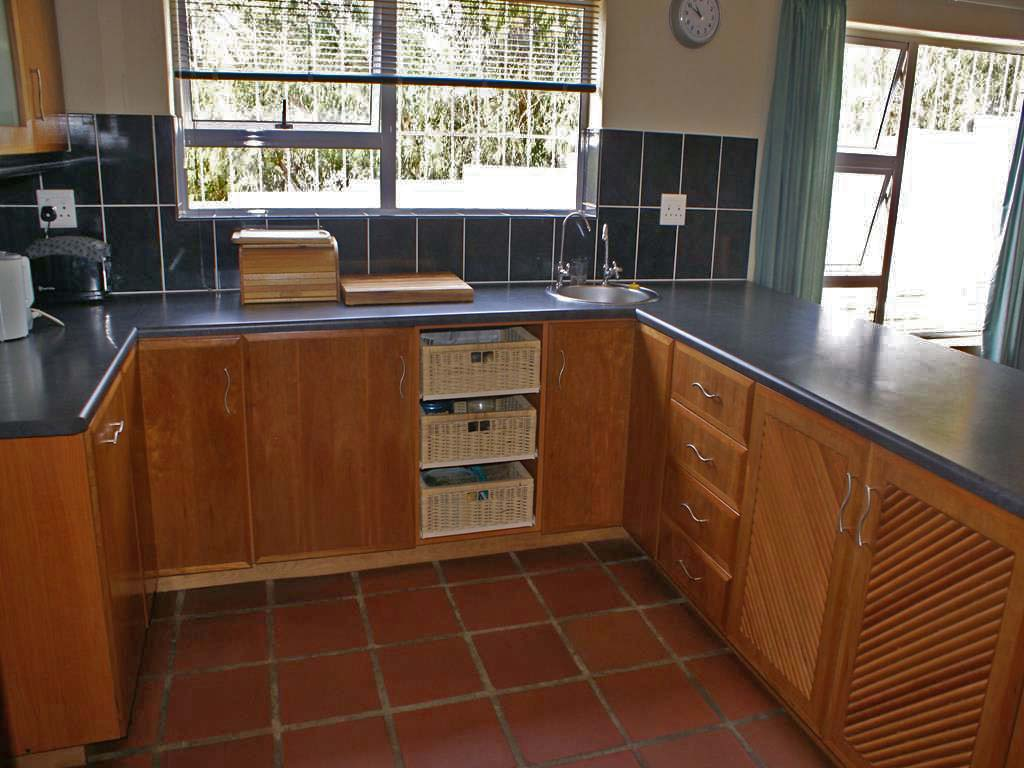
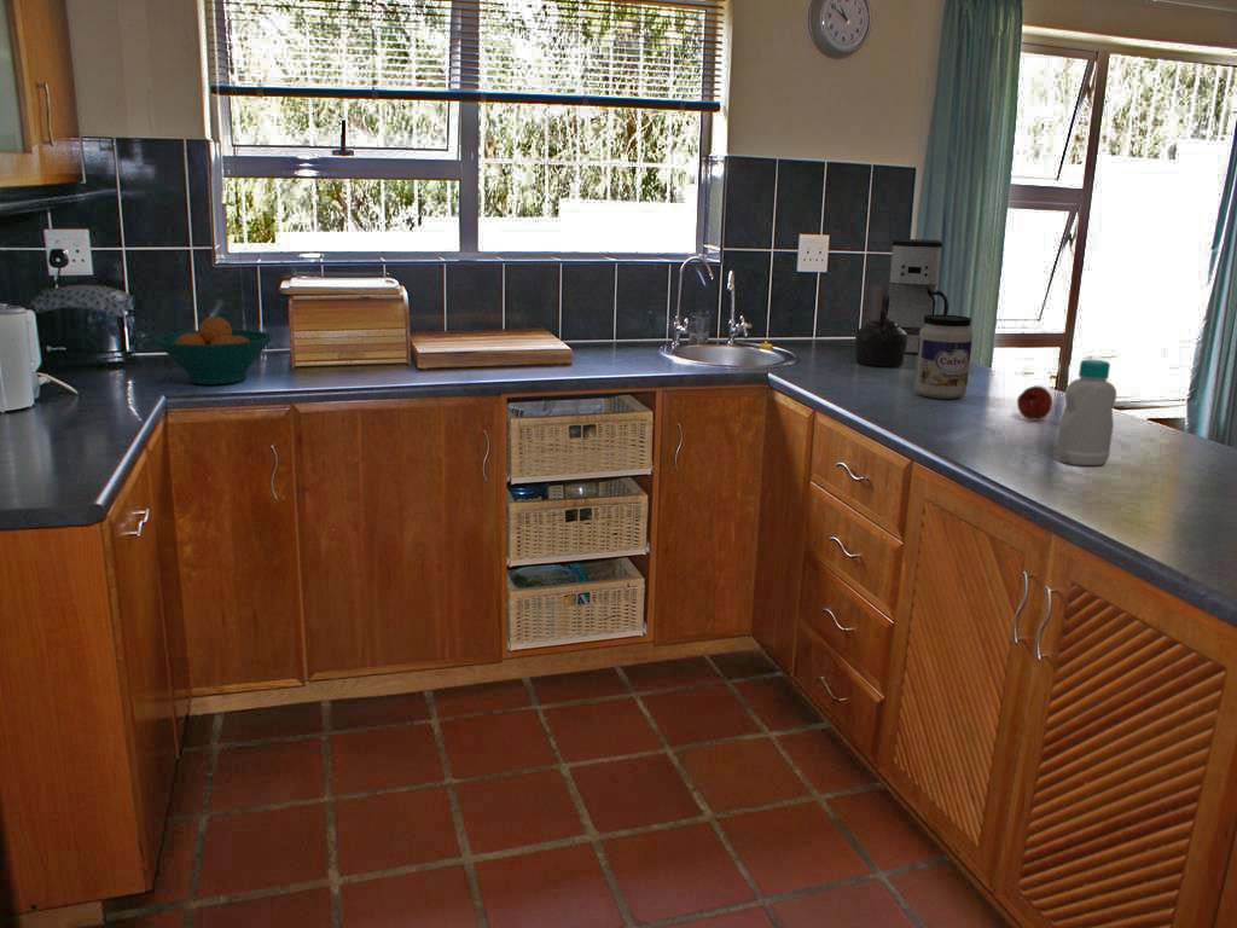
+ kettle [854,292,907,367]
+ jar [913,313,974,400]
+ fruit [1016,384,1053,422]
+ bottle [1055,358,1117,466]
+ coffee maker [887,238,949,355]
+ fruit bowl [152,315,274,385]
